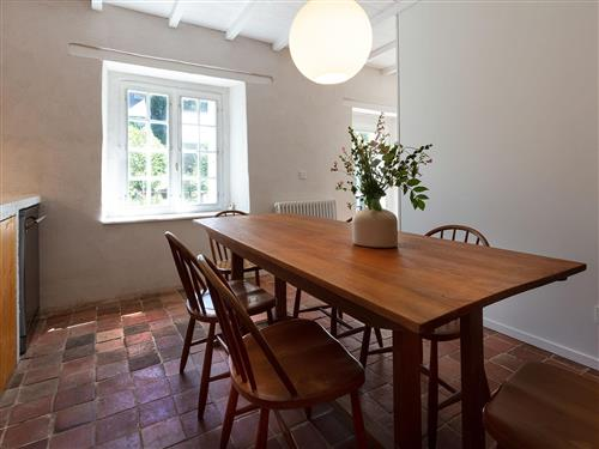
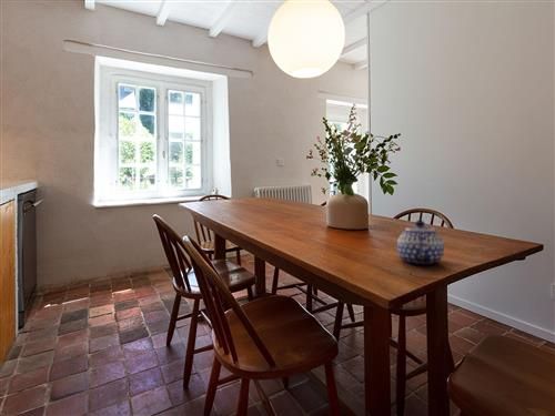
+ teapot [396,219,445,265]
